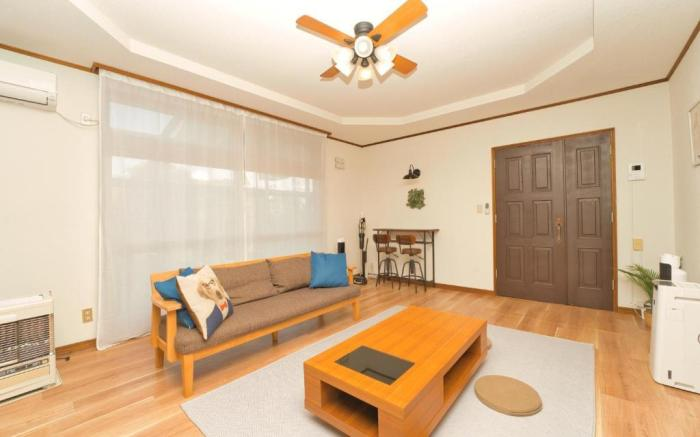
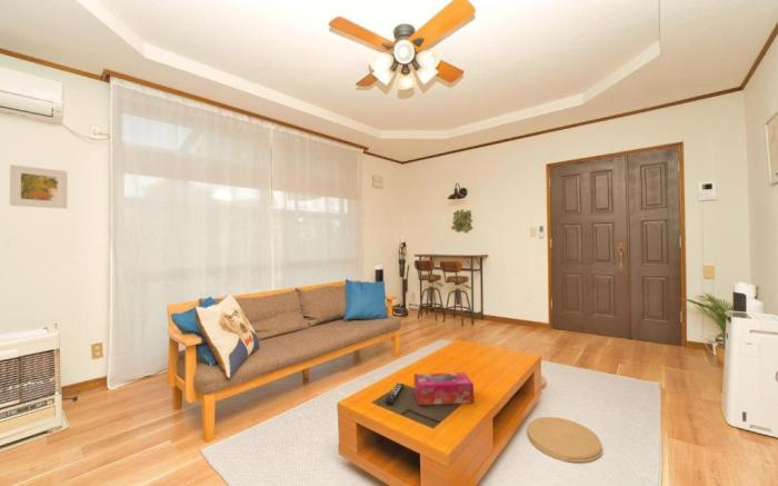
+ remote control [385,383,405,406]
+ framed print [9,163,68,210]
+ tissue box [413,371,475,406]
